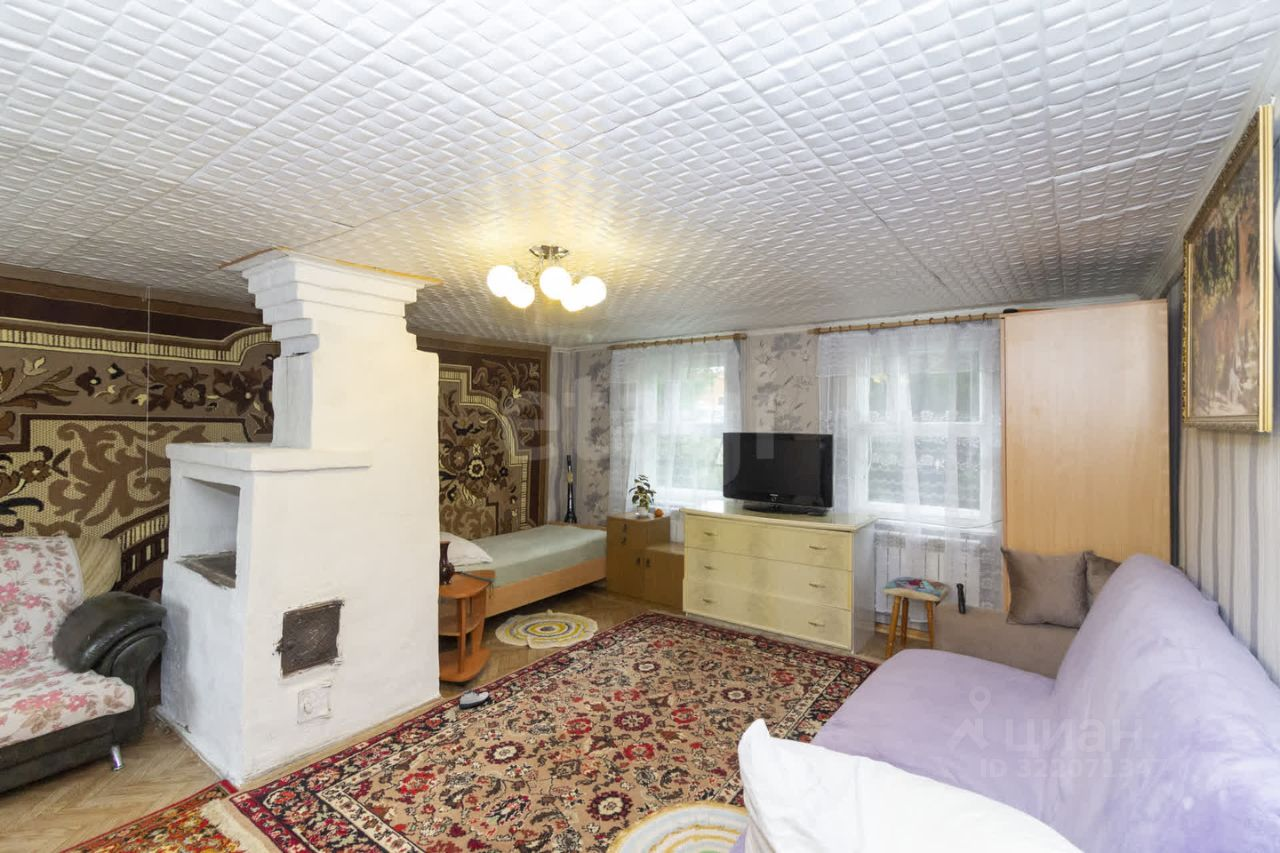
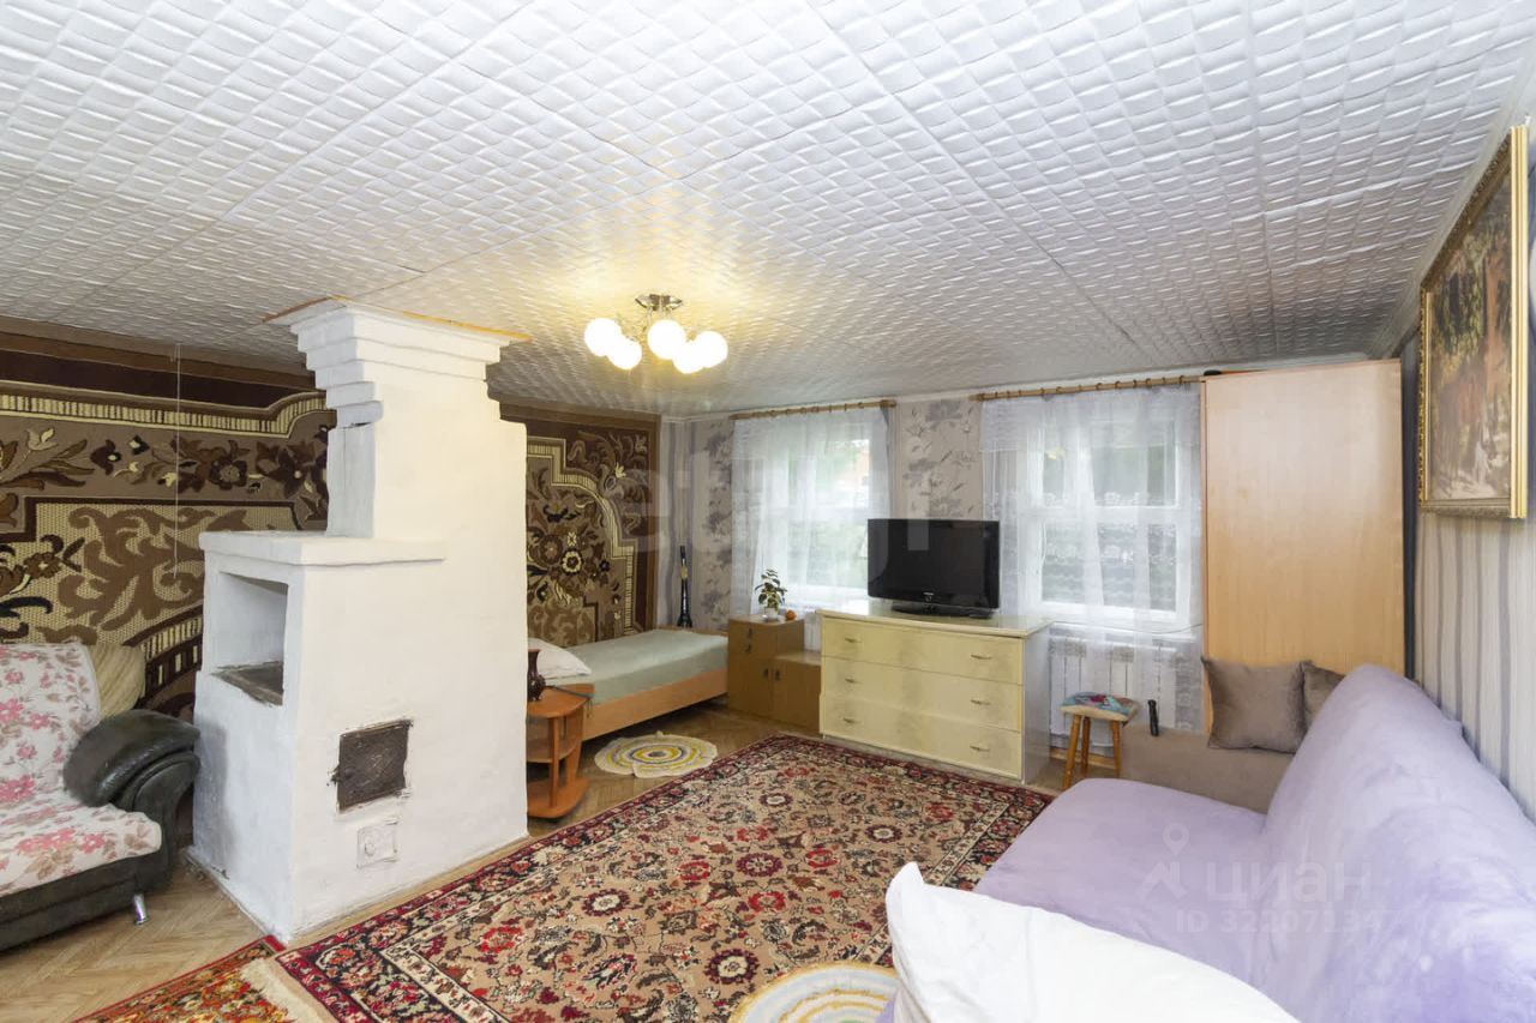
- shoe [458,688,490,709]
